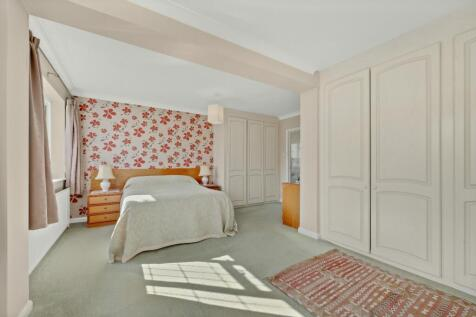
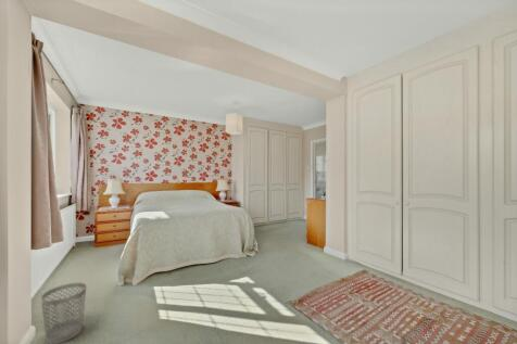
+ wastebasket [40,282,88,344]
